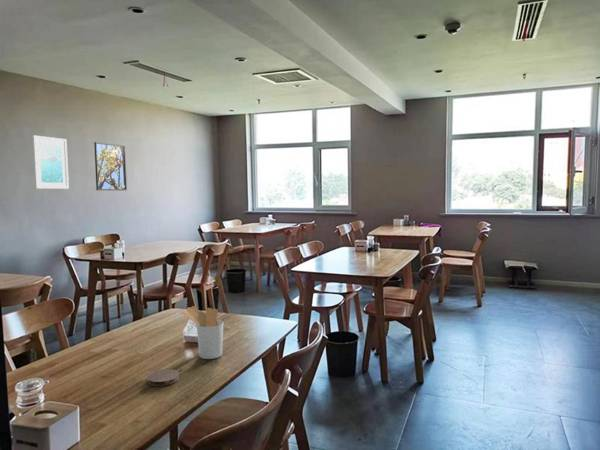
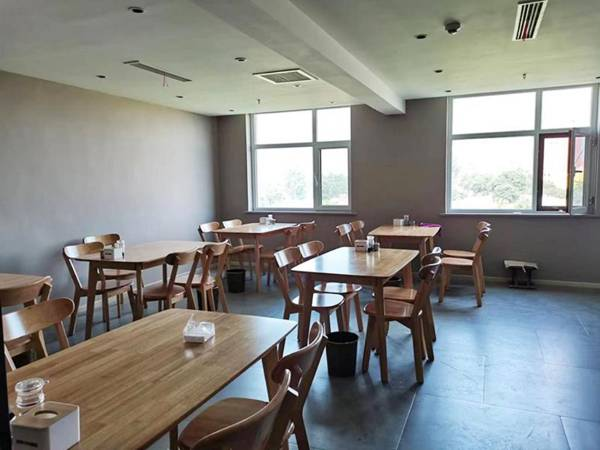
- utensil holder [181,305,224,360]
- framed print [93,141,128,191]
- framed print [31,134,70,190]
- coaster [146,368,180,387]
